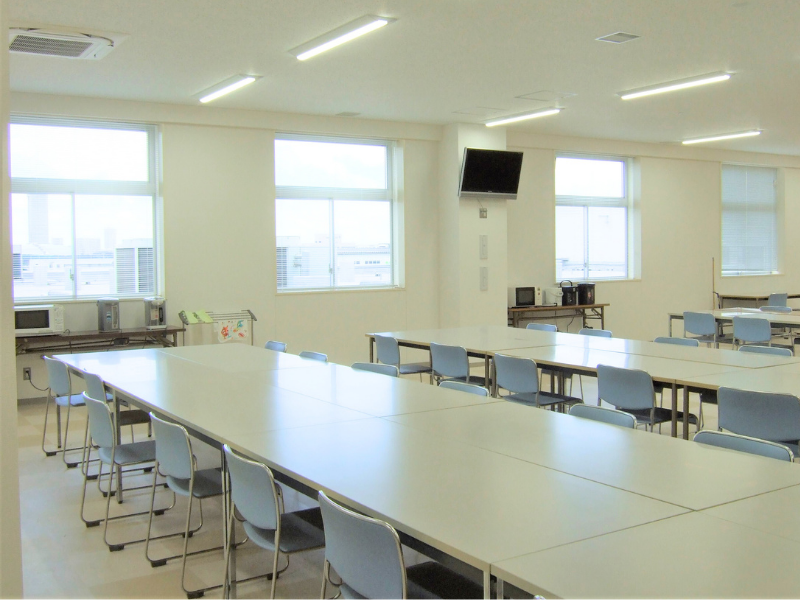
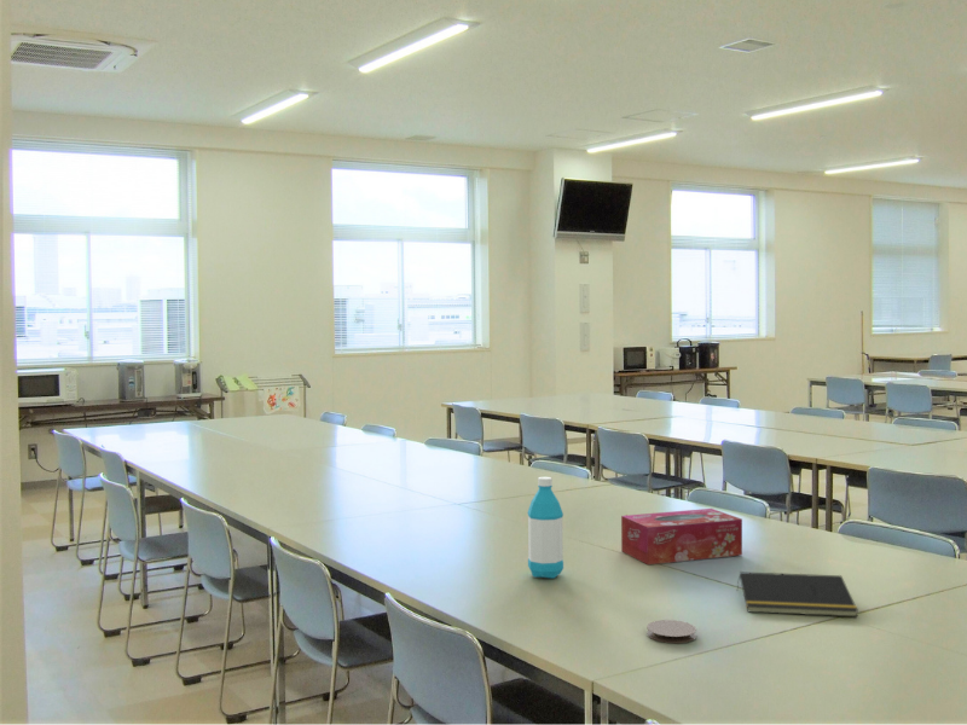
+ coaster [645,619,697,644]
+ water bottle [526,476,564,580]
+ notepad [736,570,859,617]
+ tissue box [620,507,743,566]
